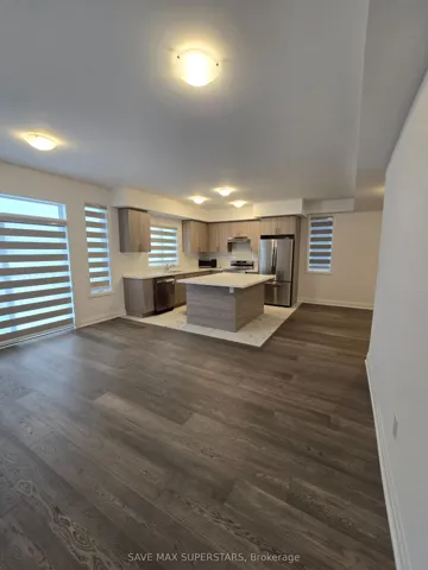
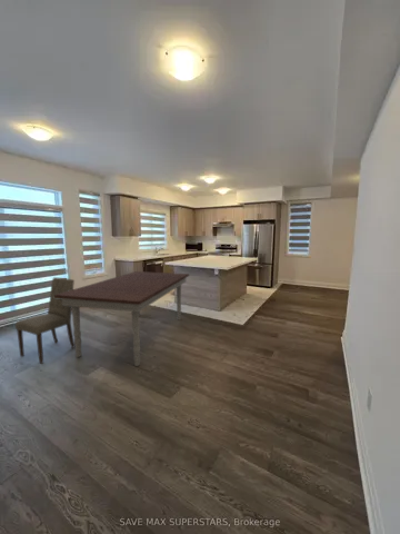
+ dining chair [14,276,76,365]
+ dining table [54,270,190,367]
